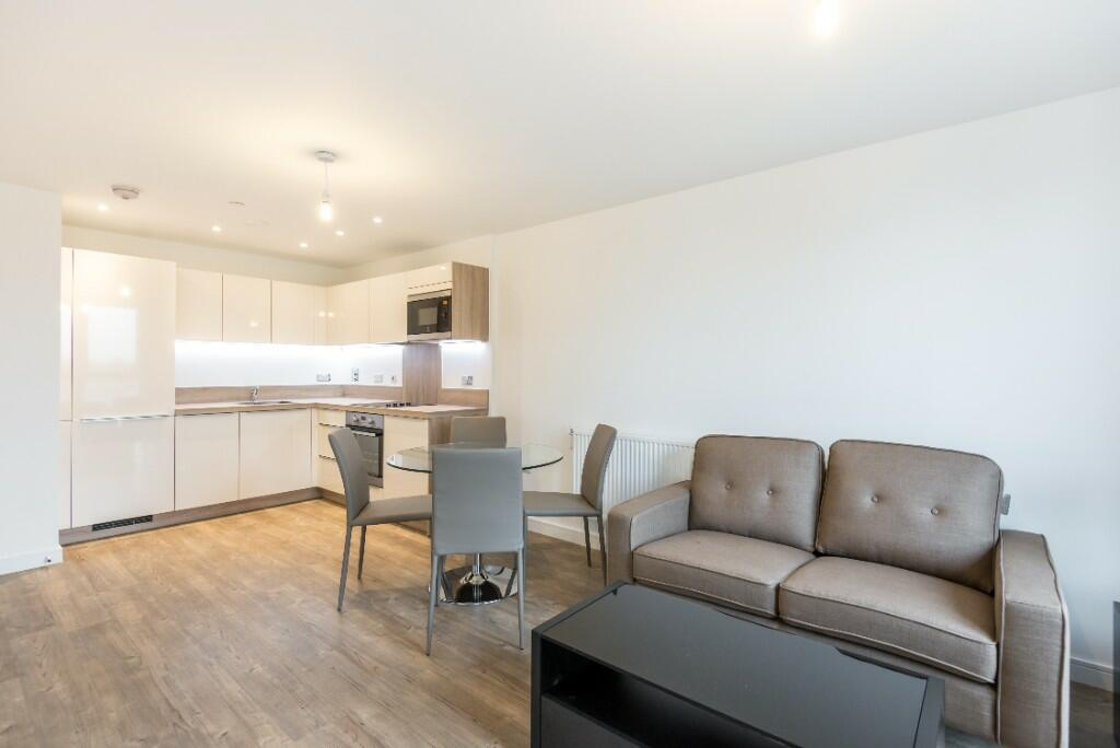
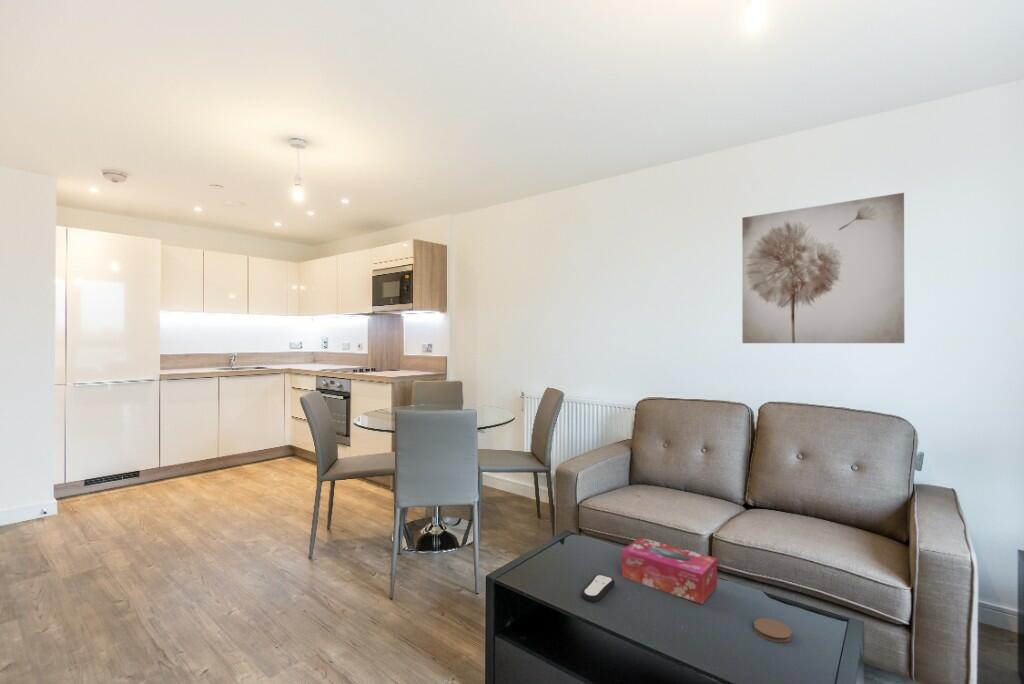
+ tissue box [621,536,718,605]
+ coaster [753,617,793,643]
+ wall art [741,192,905,344]
+ remote control [580,574,616,603]
